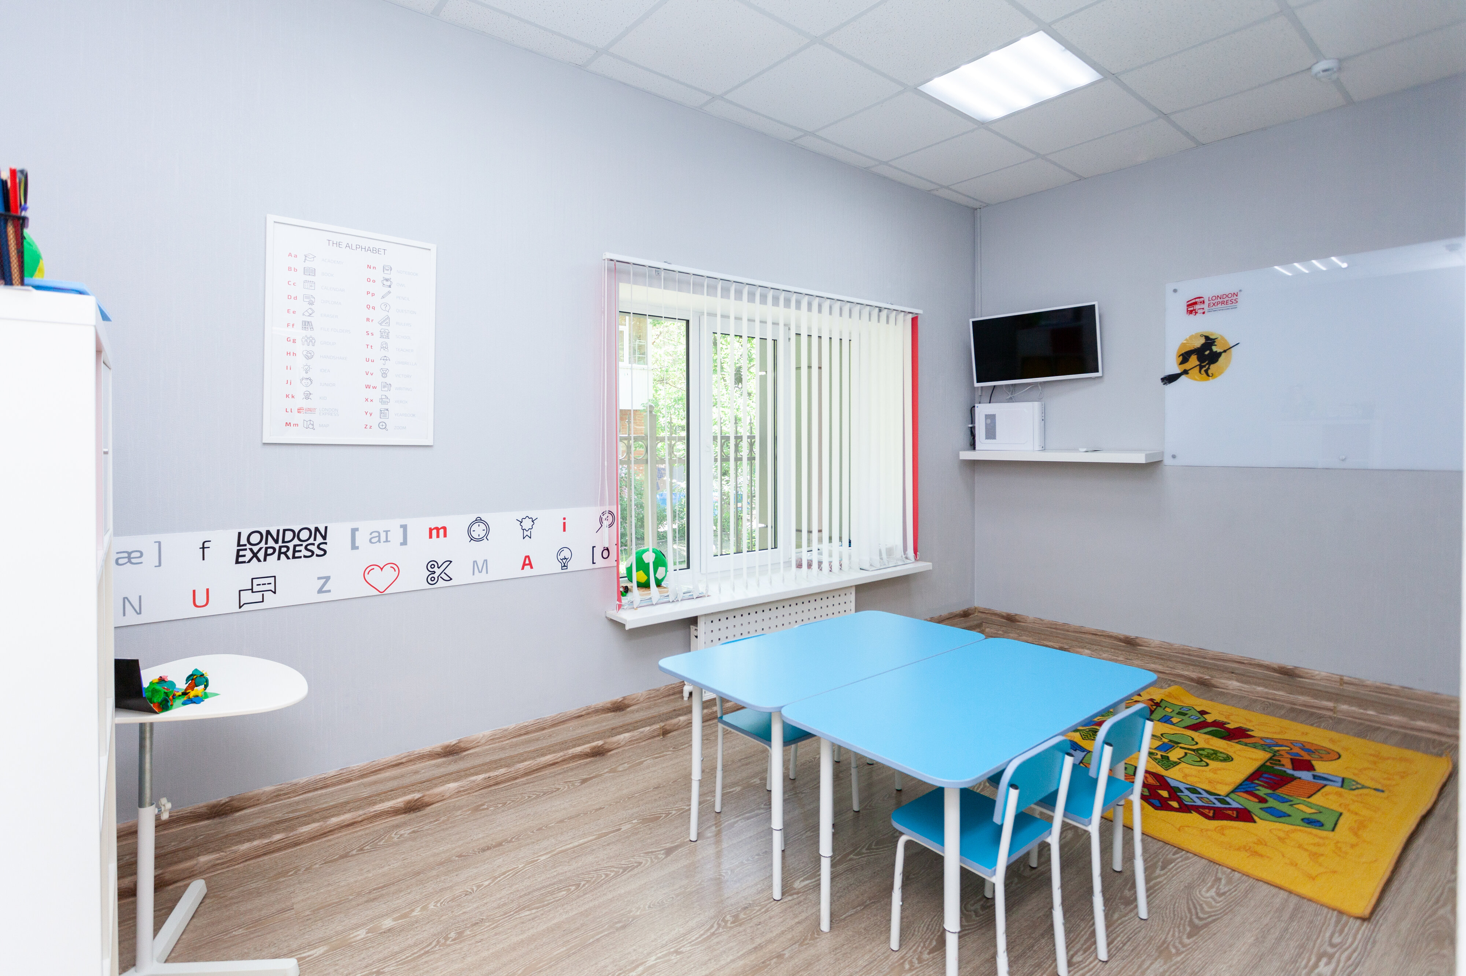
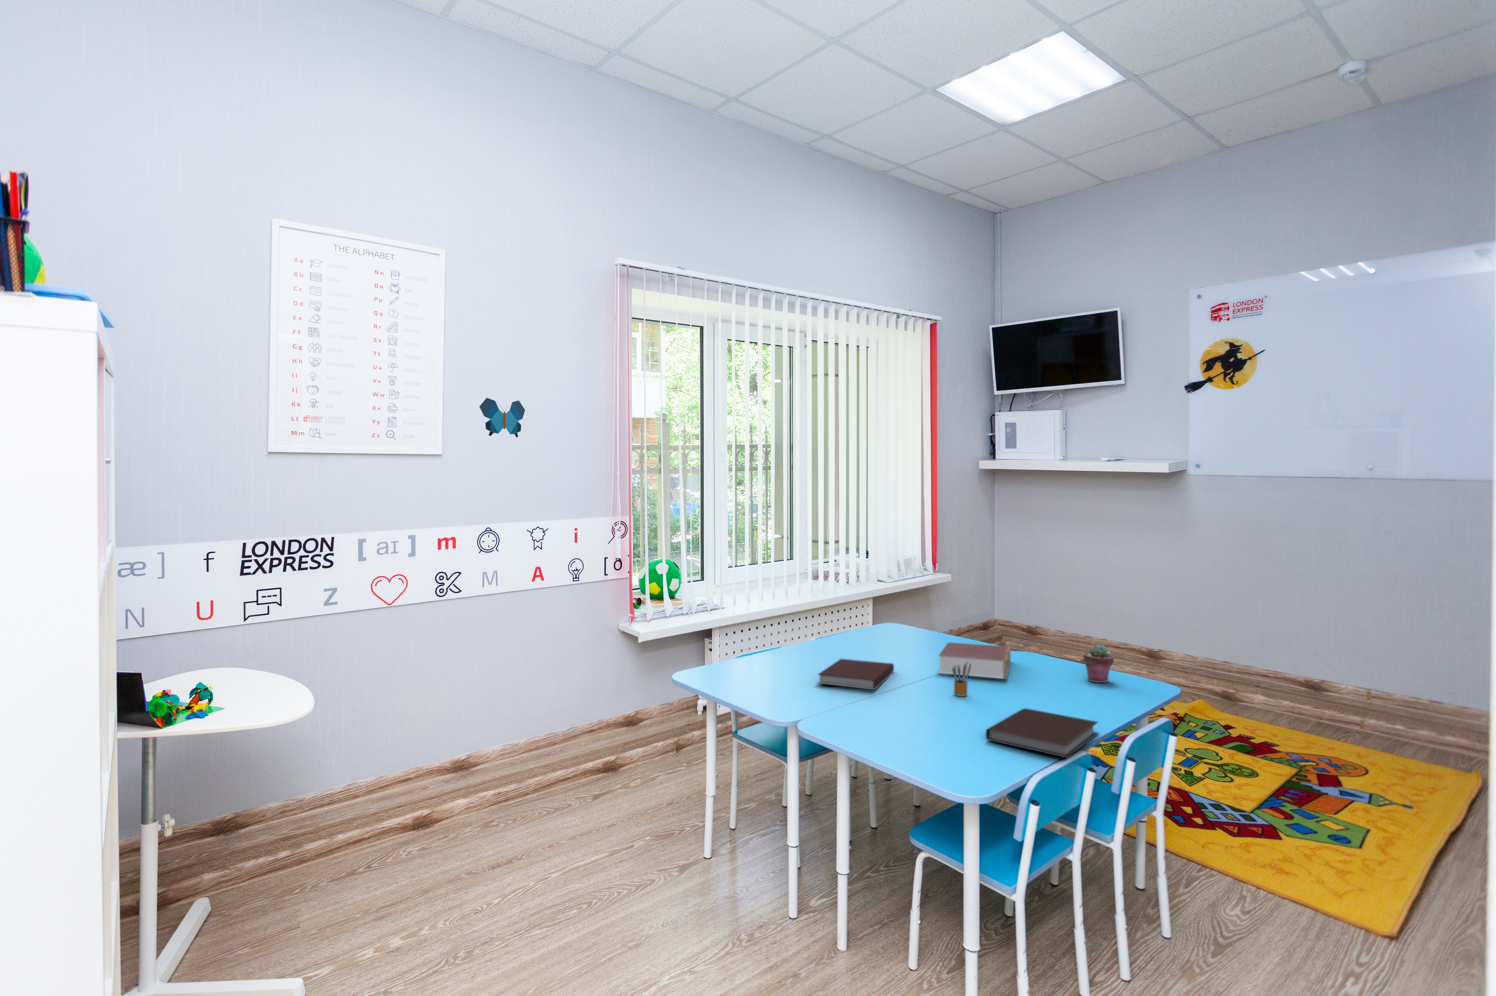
+ book [938,641,1011,679]
+ pencil box [952,663,971,696]
+ decorative butterfly [478,397,525,438]
+ potted succulent [1083,644,1114,683]
+ notebook [985,708,1099,758]
+ notebook [818,658,894,690]
